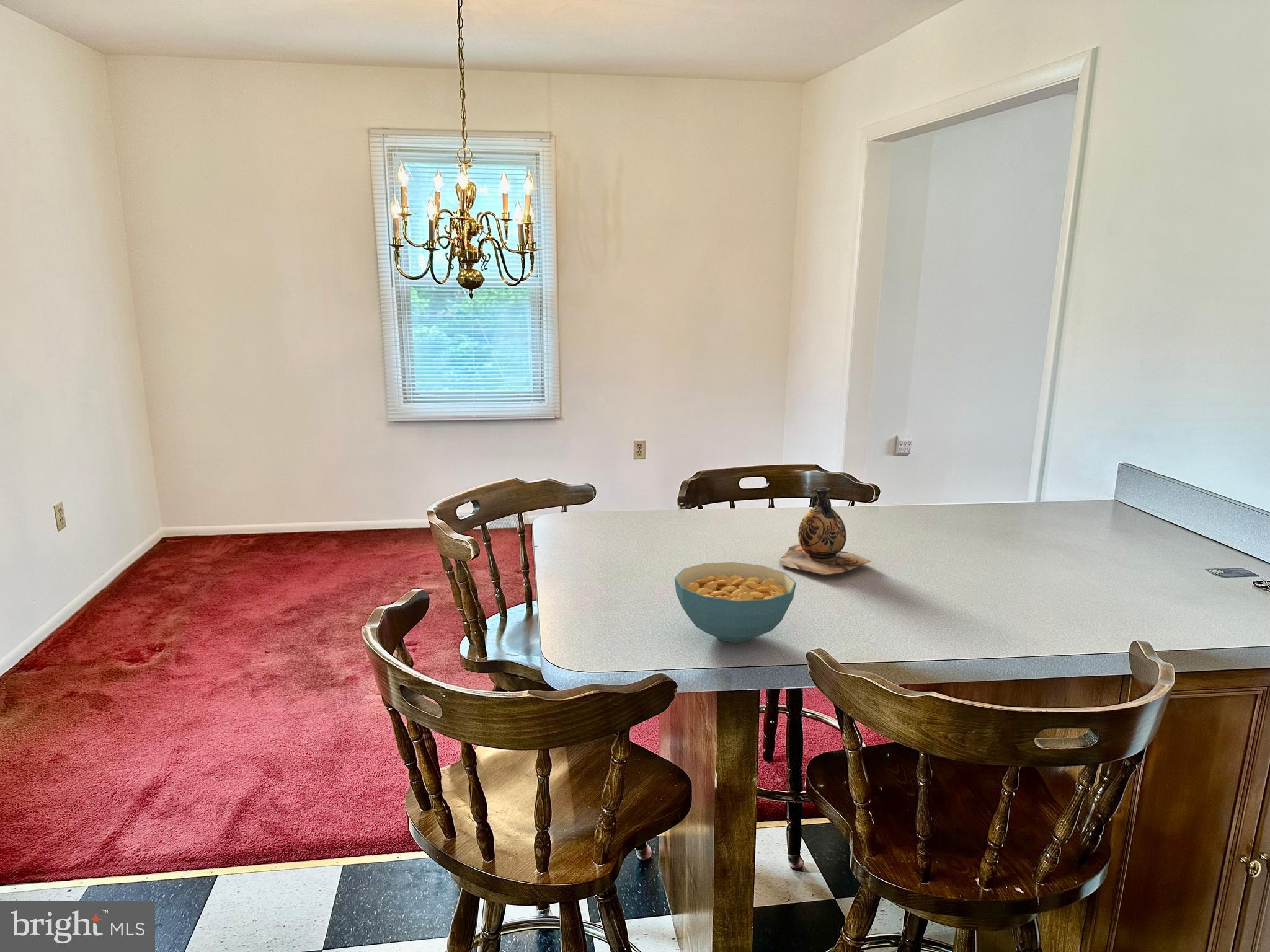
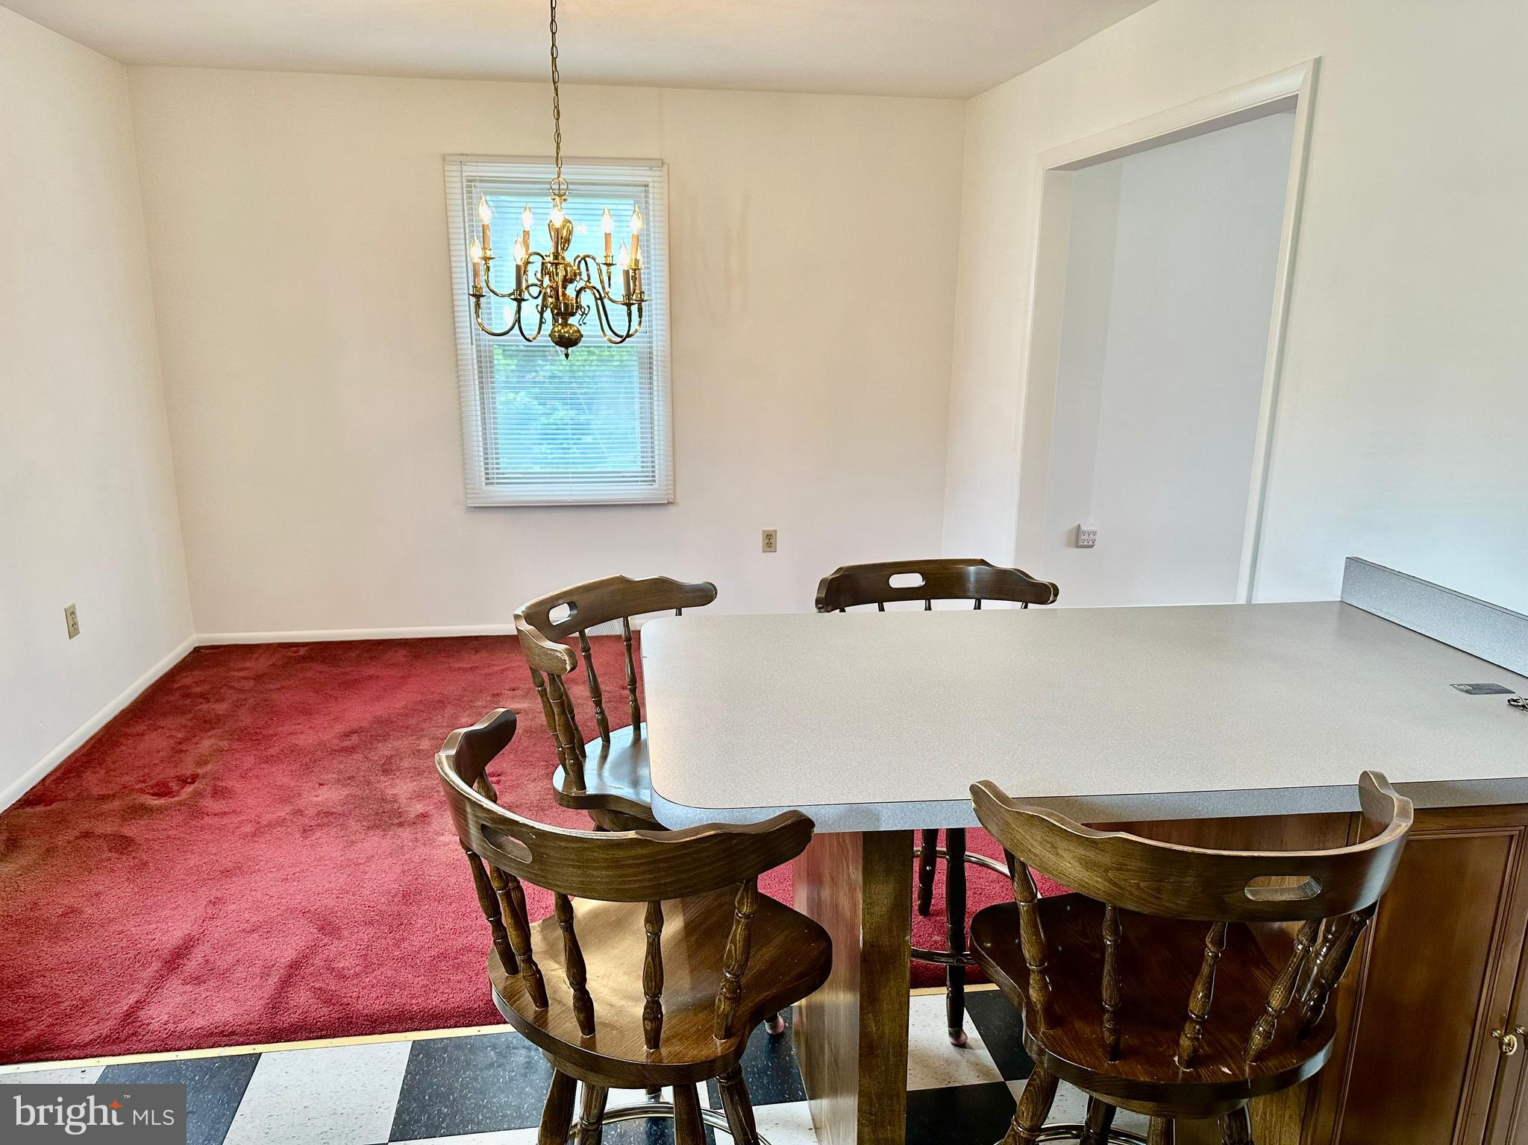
- cereal bowl [674,562,797,643]
- vase [779,487,873,575]
